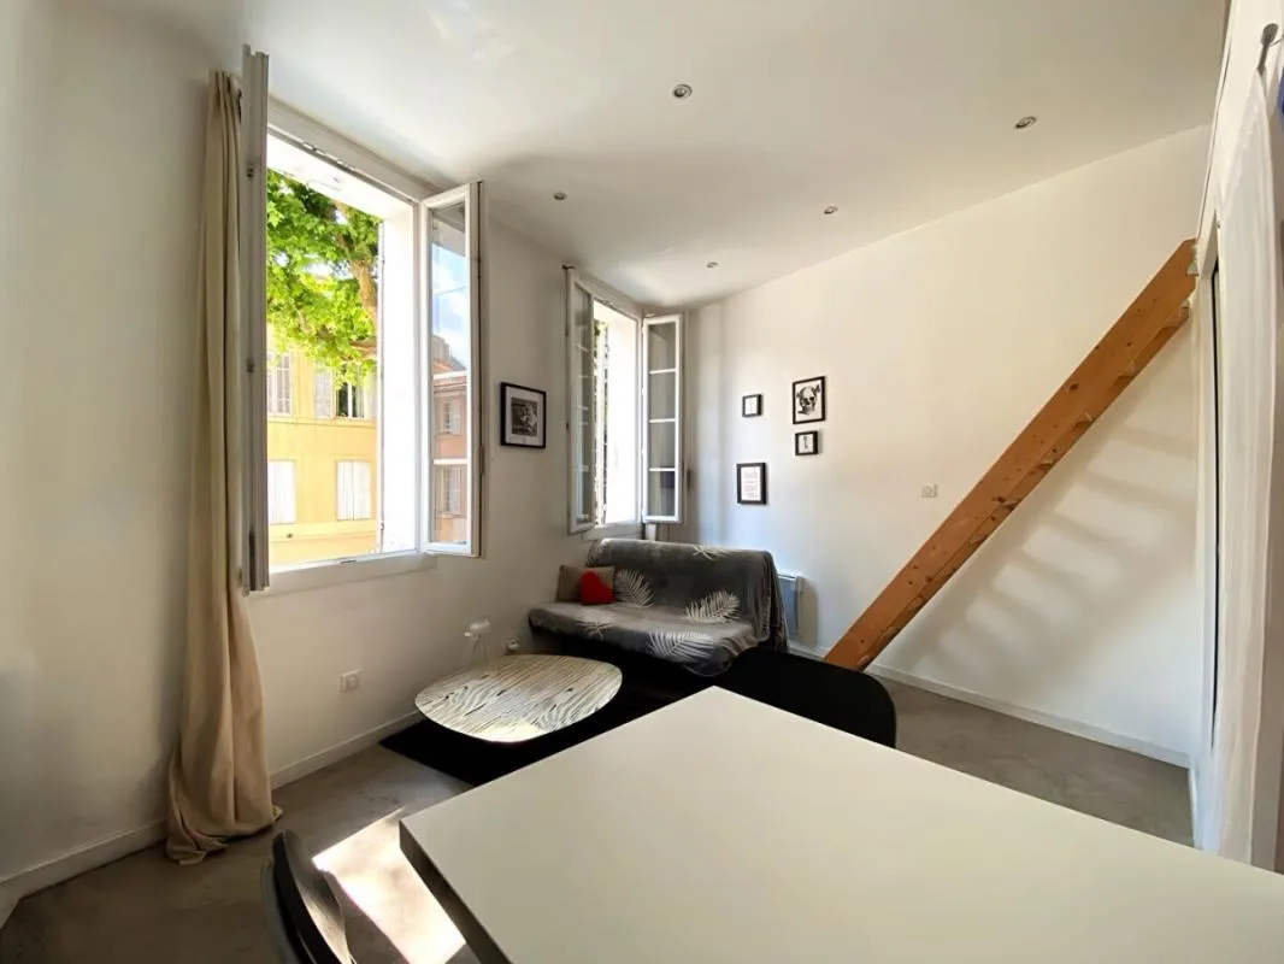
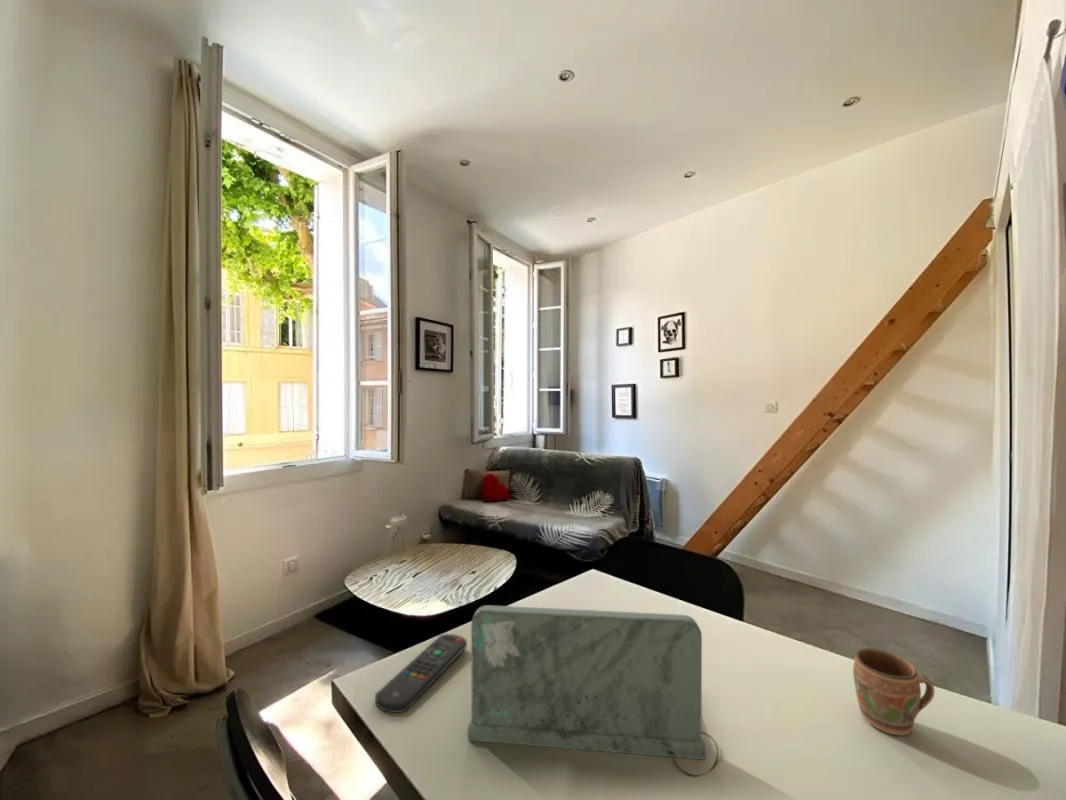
+ remote control [374,633,468,714]
+ laptop [467,604,719,778]
+ mug [852,647,935,736]
